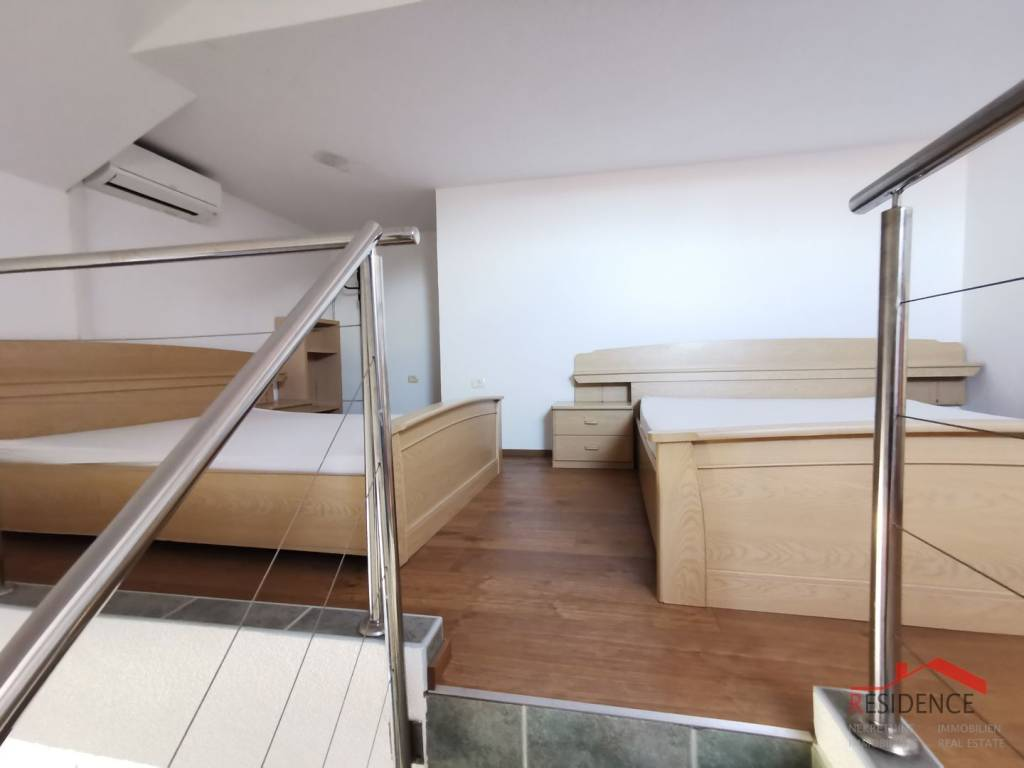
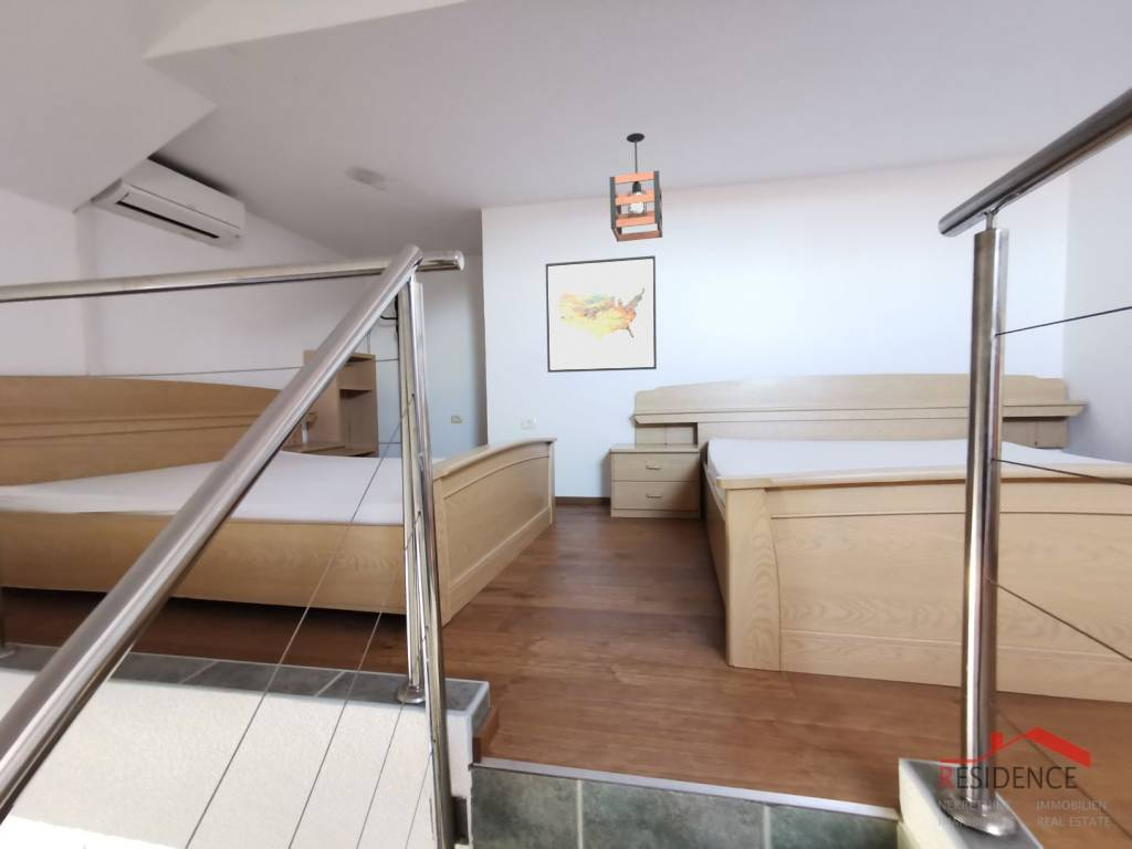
+ wall art [545,254,658,374]
+ pendant light [608,132,663,243]
